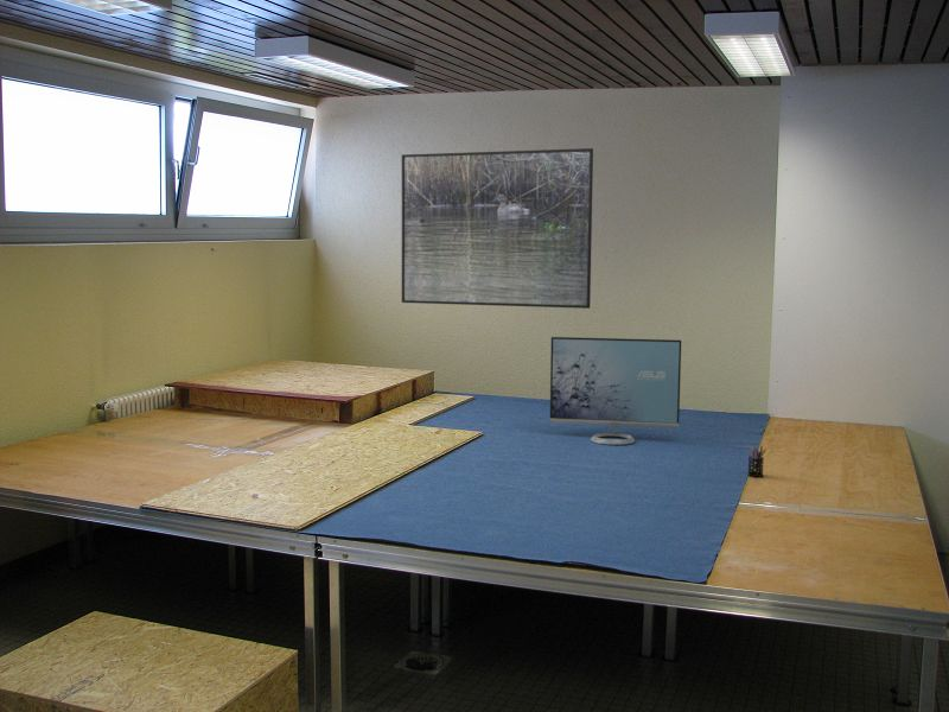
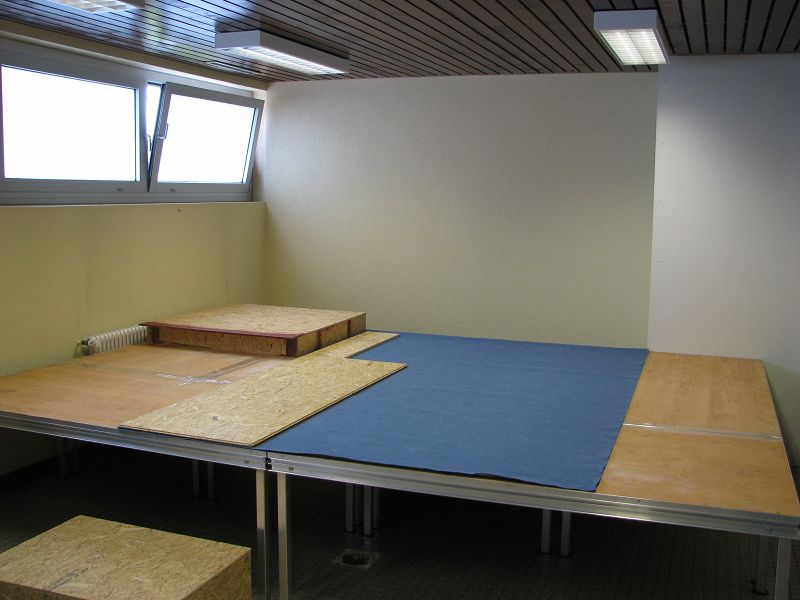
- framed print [401,147,594,310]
- pen holder [746,445,768,478]
- monitor [549,336,682,446]
